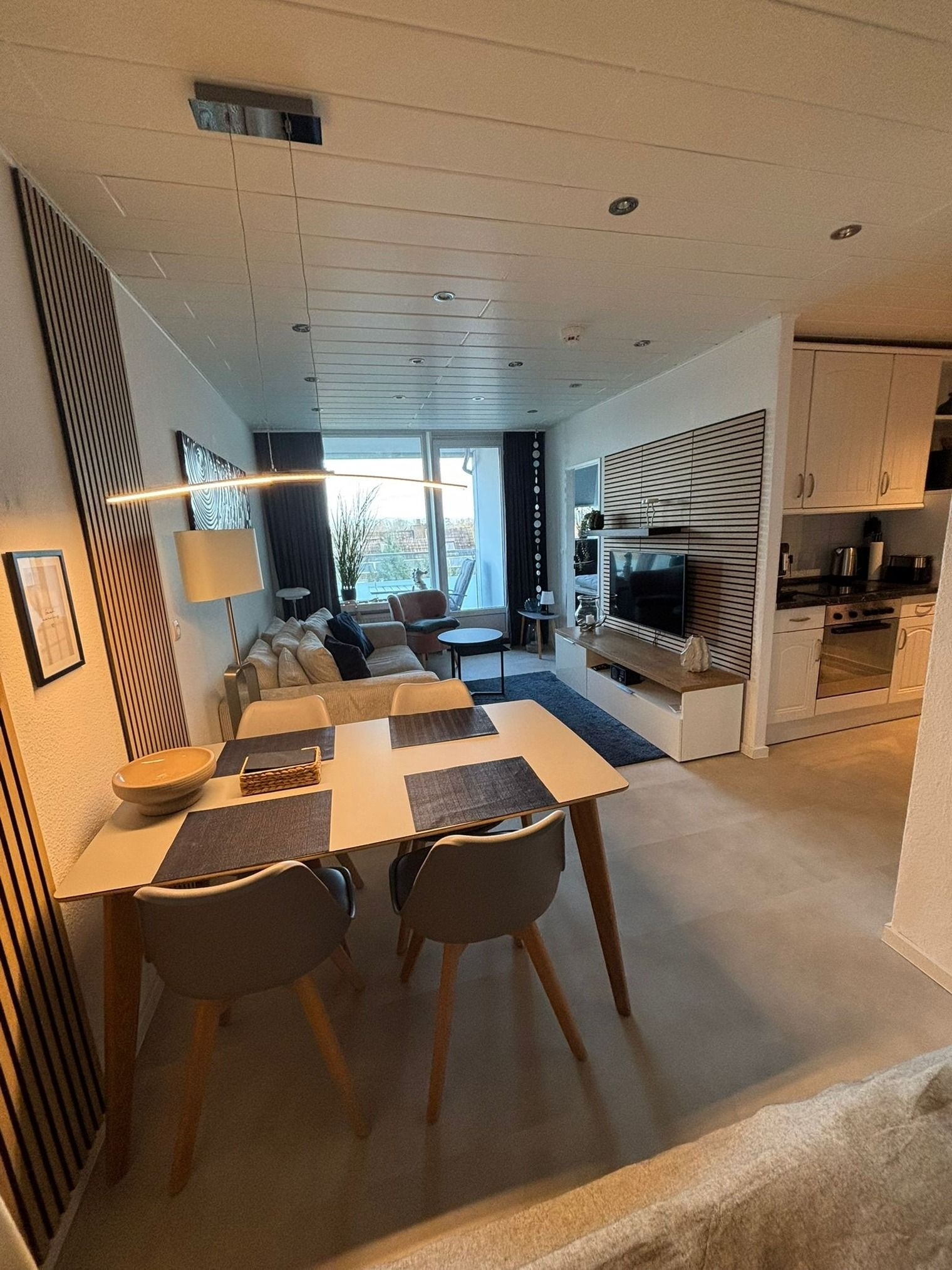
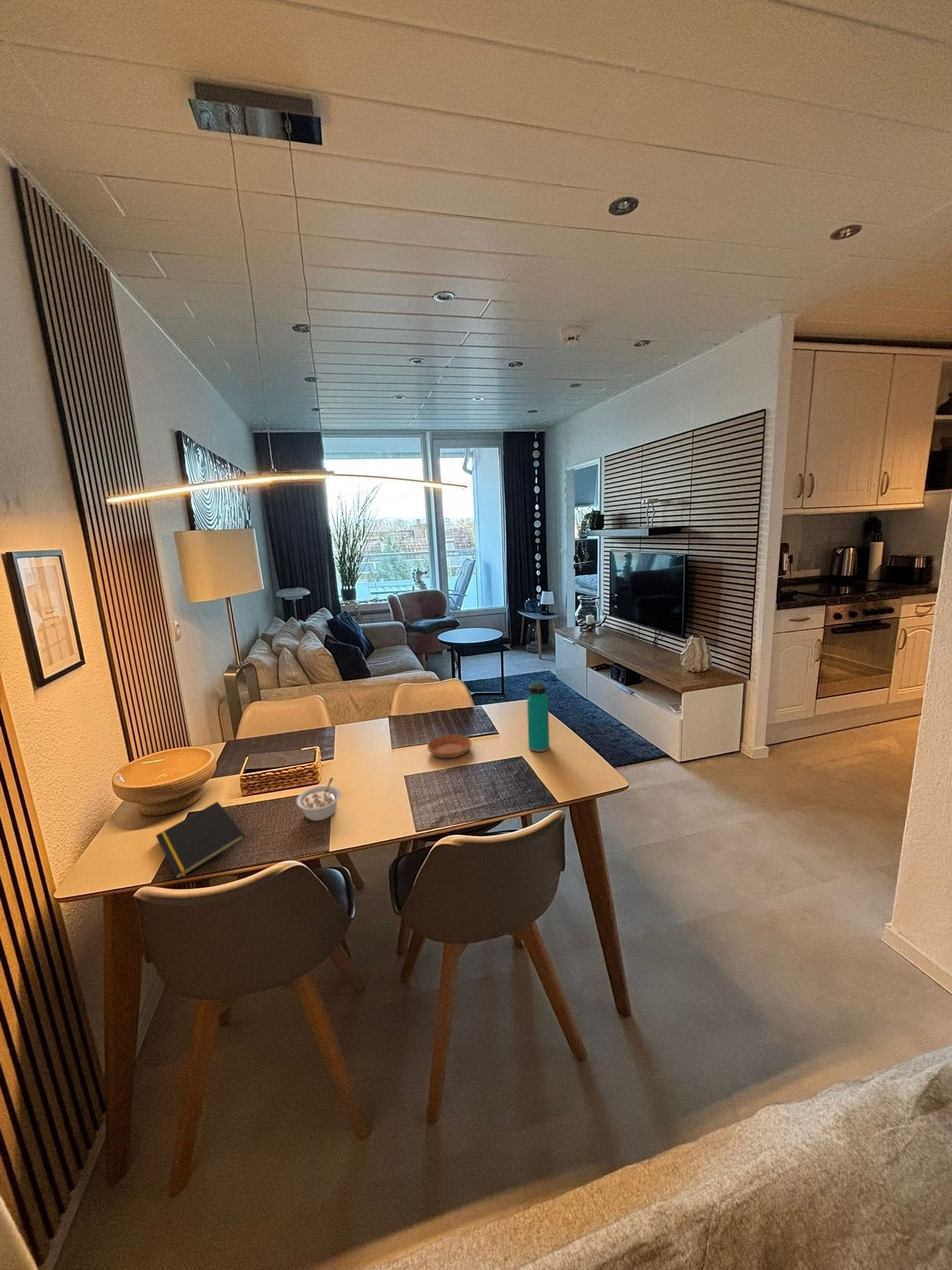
+ notepad [155,801,246,880]
+ water bottle [527,679,550,752]
+ saucer [427,734,472,759]
+ legume [296,777,341,821]
